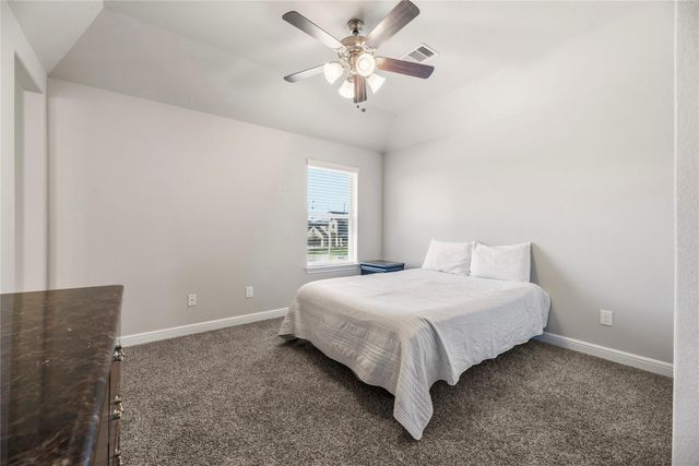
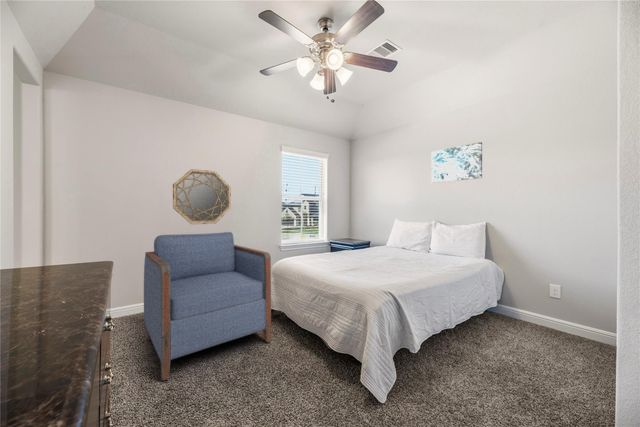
+ armchair [143,231,272,381]
+ wall art [430,141,483,184]
+ home mirror [172,168,232,225]
